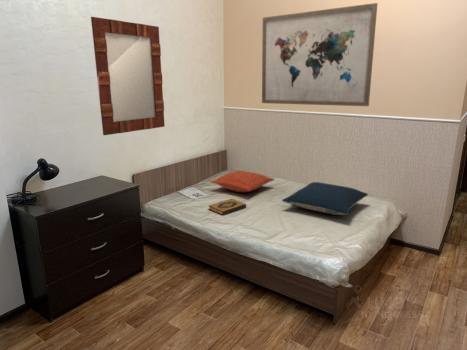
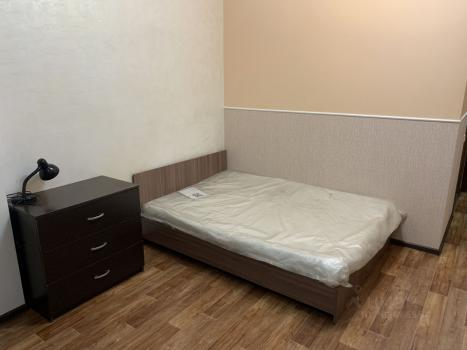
- wall art [261,2,378,107]
- hardback book [208,198,247,216]
- pillow [281,181,369,216]
- pillow [209,170,275,193]
- home mirror [90,16,166,136]
